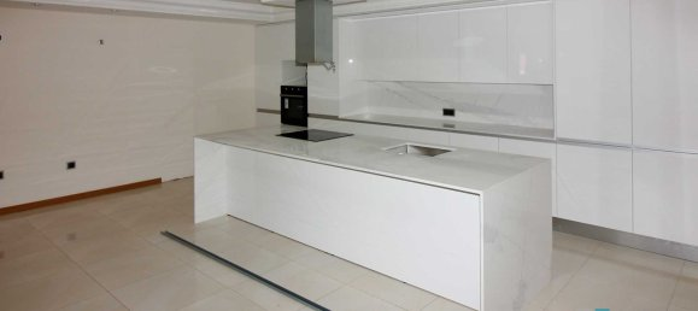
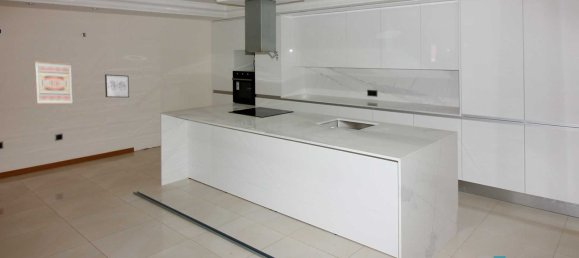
+ wall art [34,60,74,105]
+ wall art [104,74,130,98]
